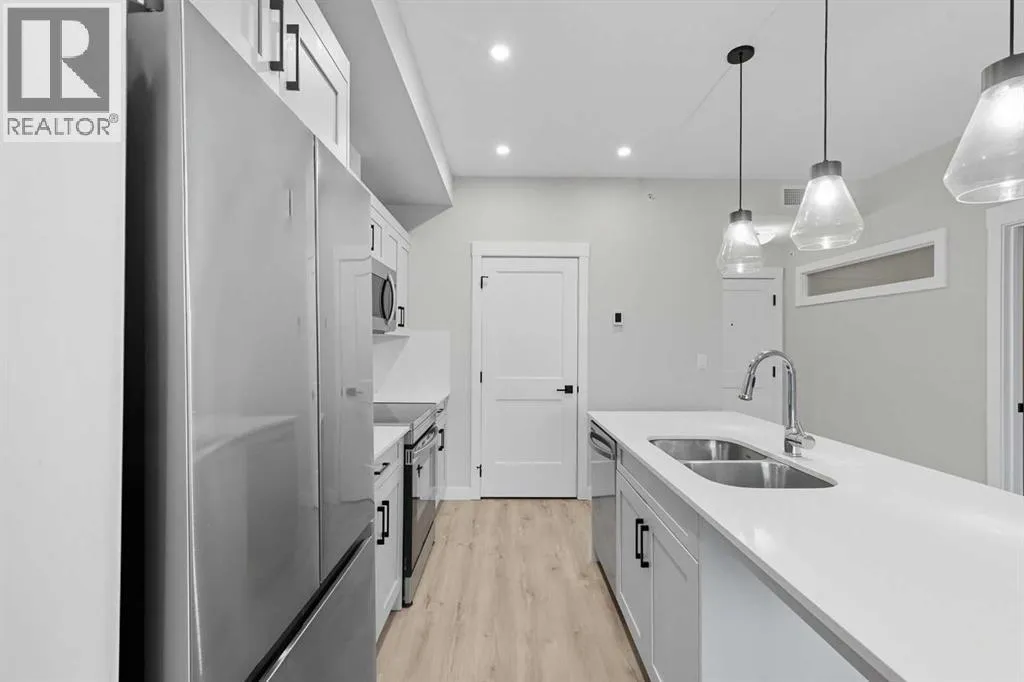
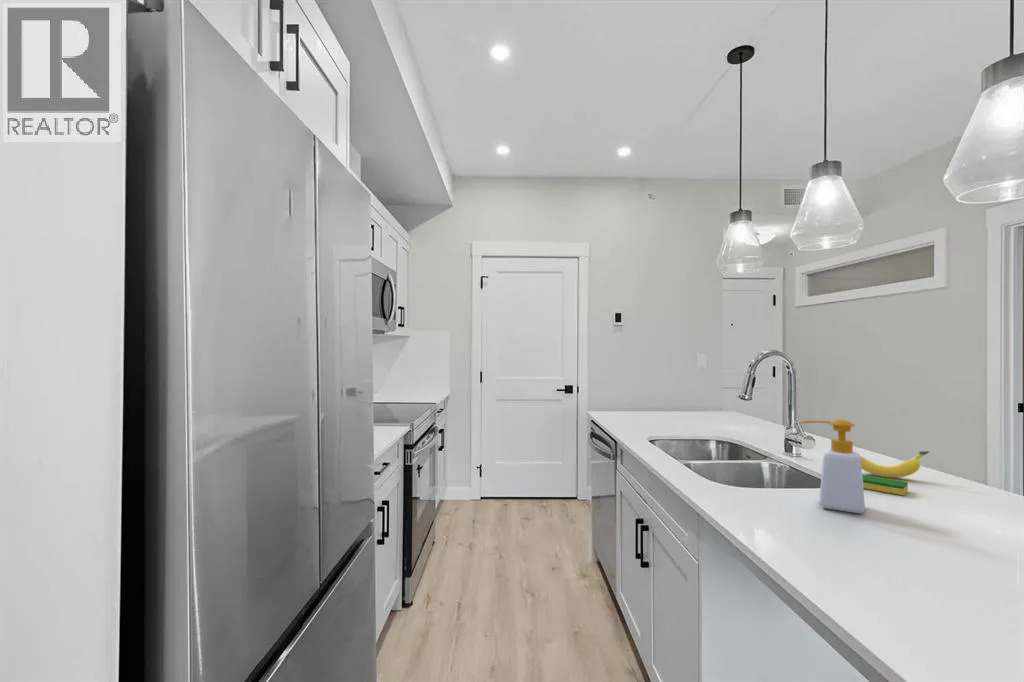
+ soap bottle [800,418,866,514]
+ dish sponge [862,474,909,496]
+ banana [860,450,930,479]
